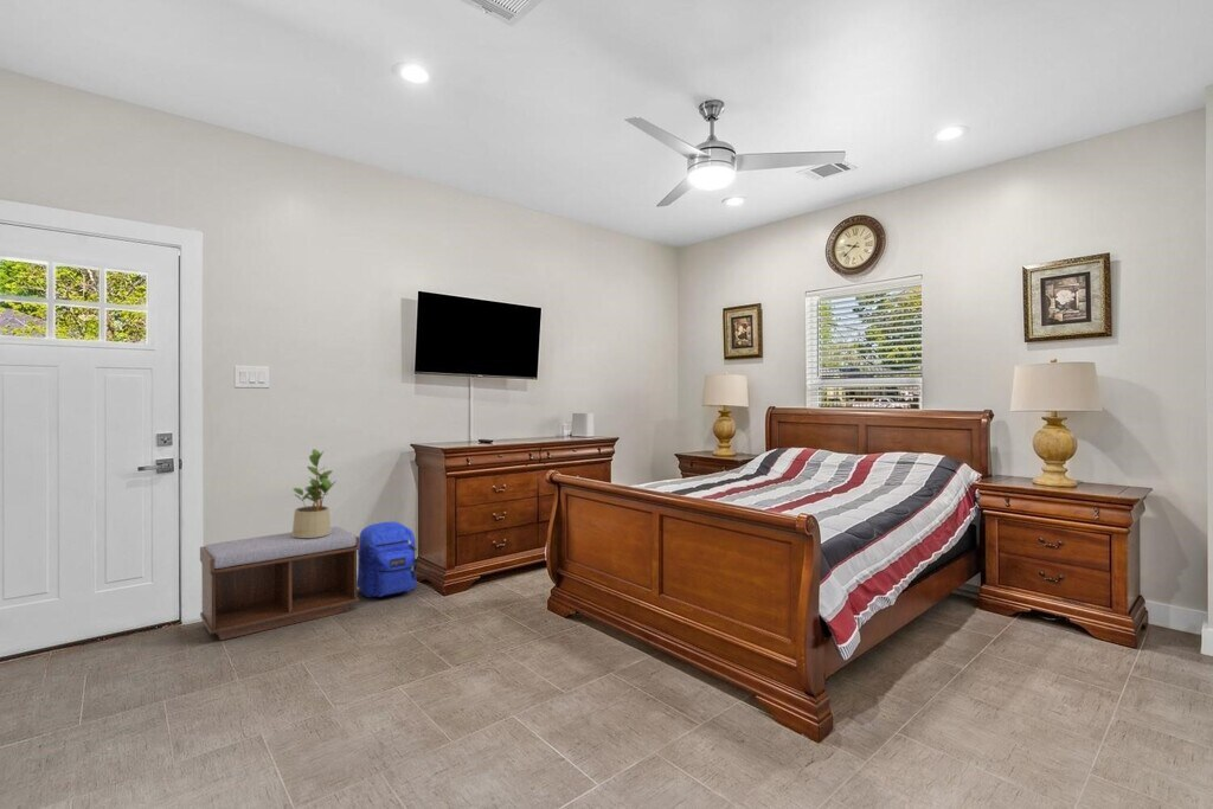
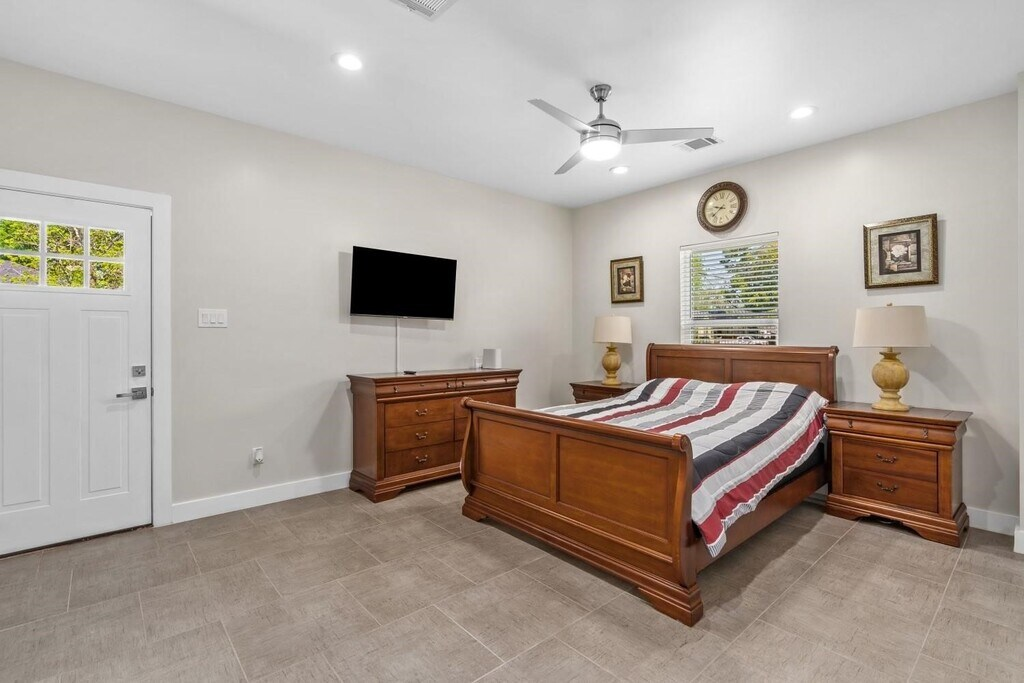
- backpack [357,520,419,599]
- bench [199,526,360,642]
- potted plant [291,448,338,538]
